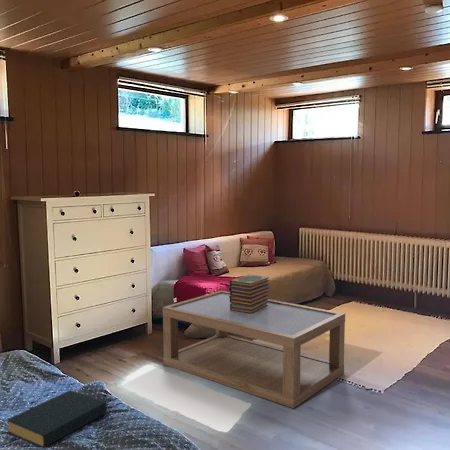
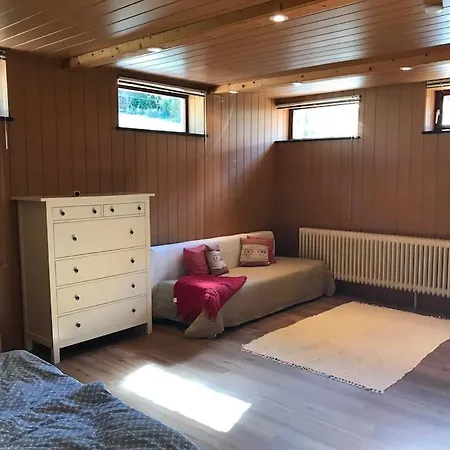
- hardback book [5,389,108,449]
- book stack [228,274,270,314]
- coffee table [162,290,346,409]
